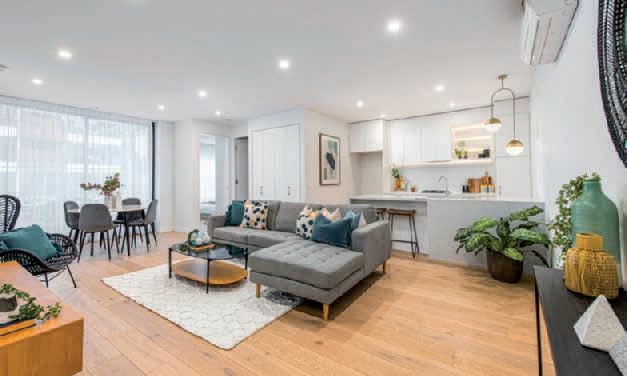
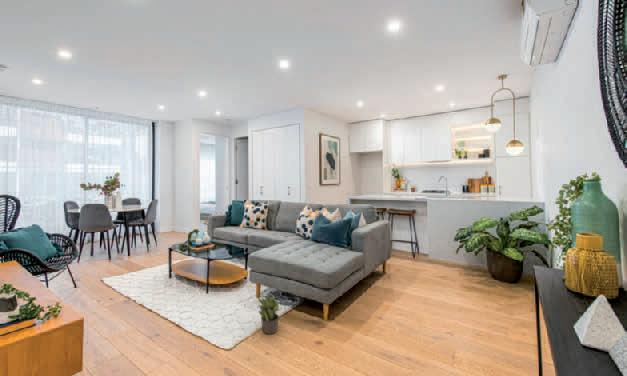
+ potted plant [257,294,284,335]
